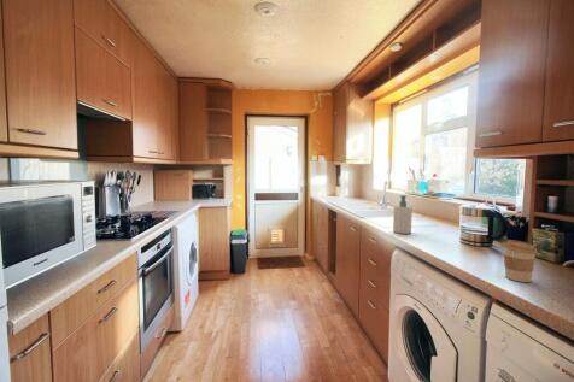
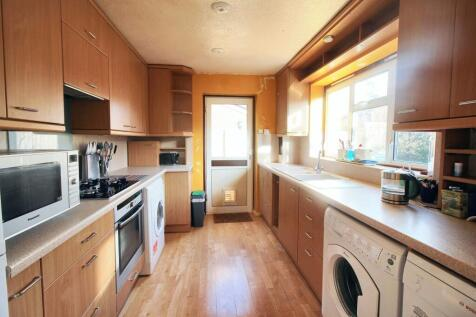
- coffee cup [502,239,539,283]
- soap bottle [392,194,414,235]
